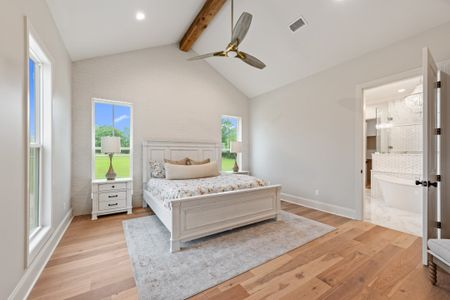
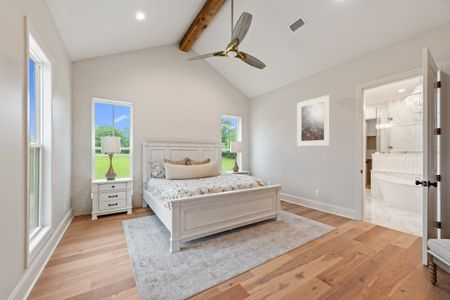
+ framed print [296,94,331,147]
